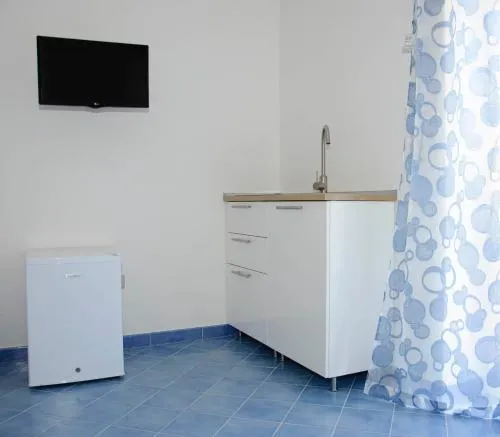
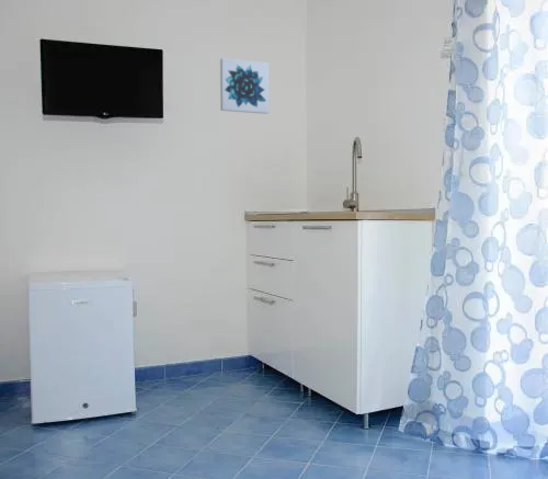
+ wall art [219,57,270,115]
